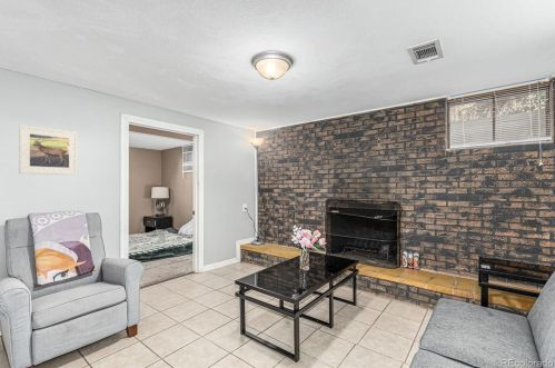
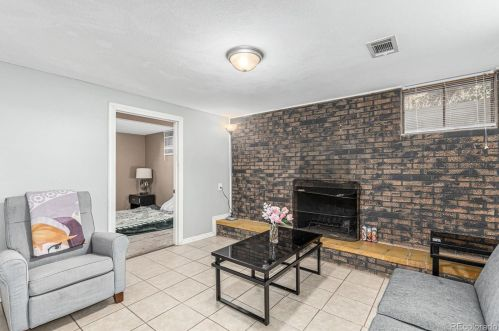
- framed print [18,125,79,176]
